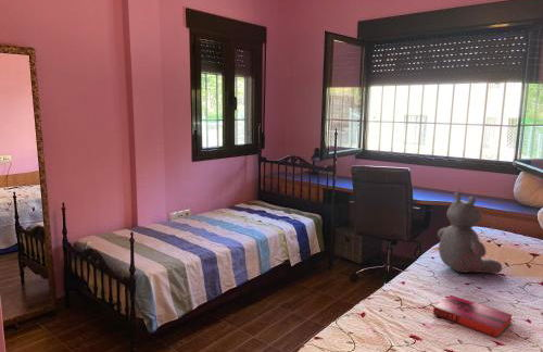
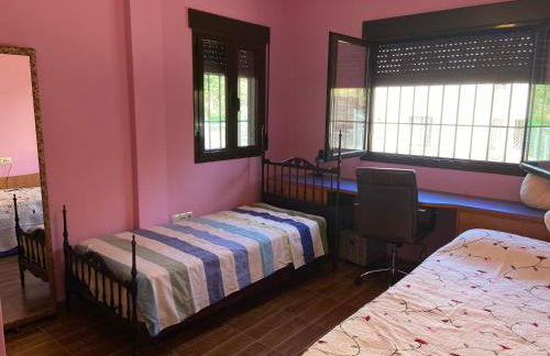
- teddy bear [437,191,503,275]
- hardback book [432,294,514,339]
